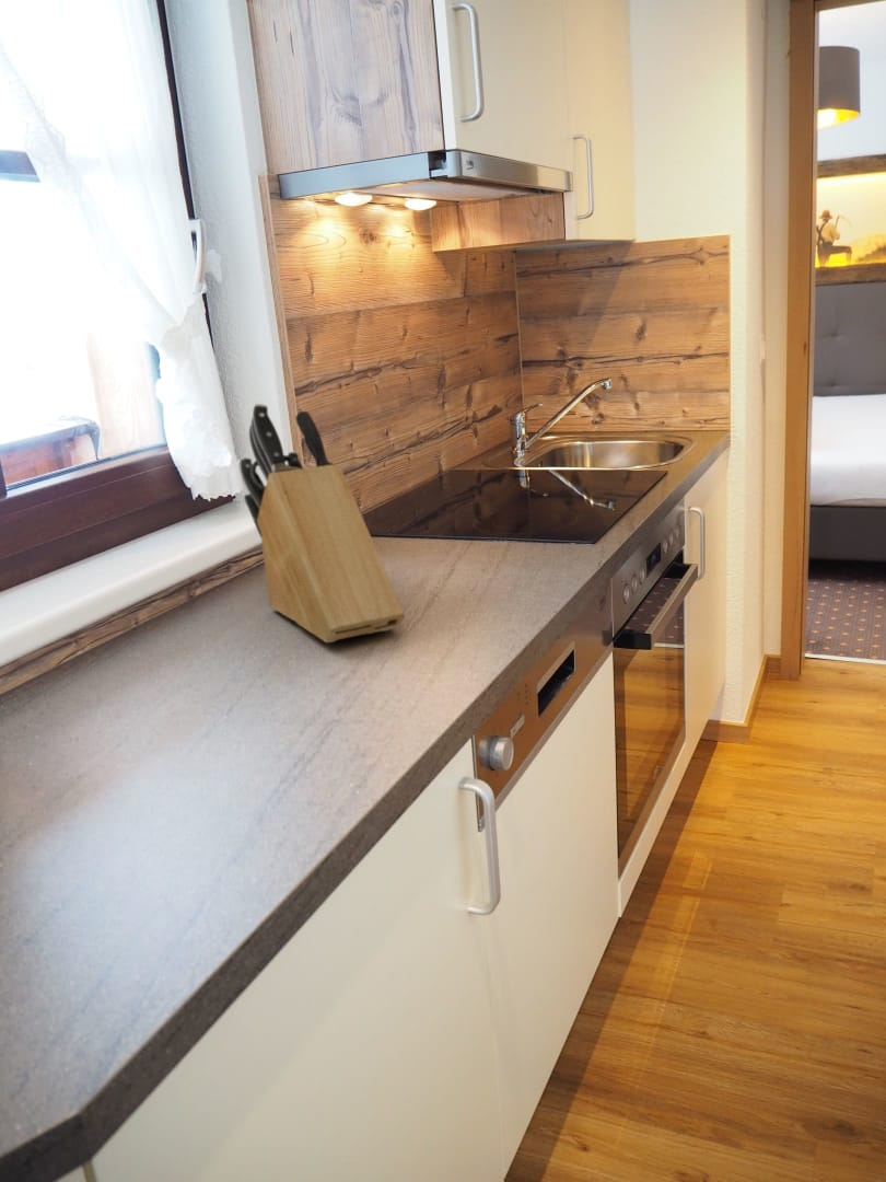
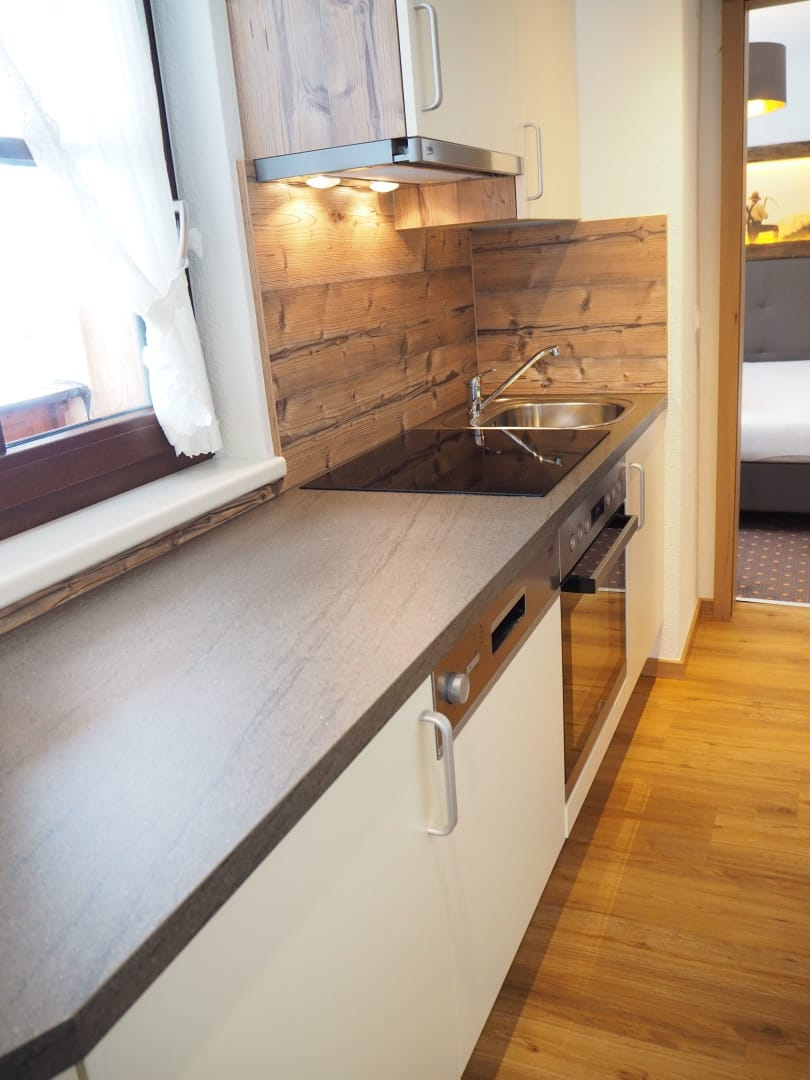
- knife block [240,403,406,644]
